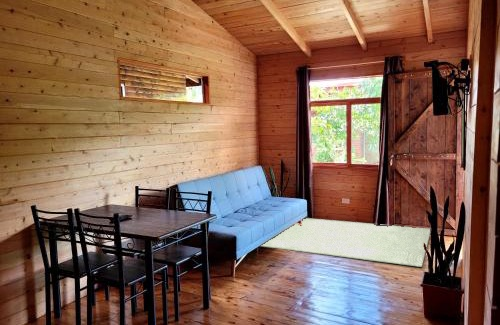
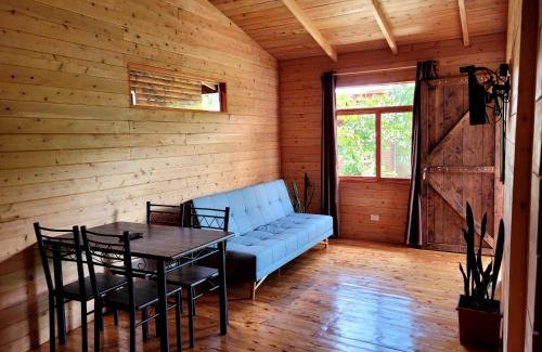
- rug [260,217,431,268]
